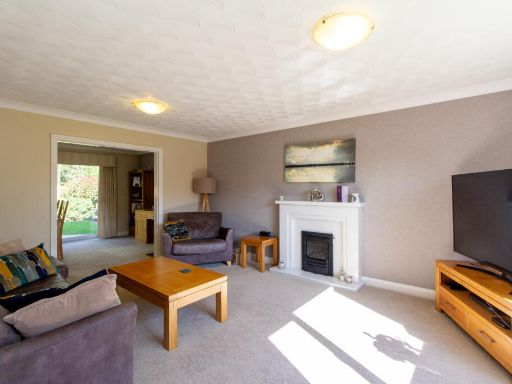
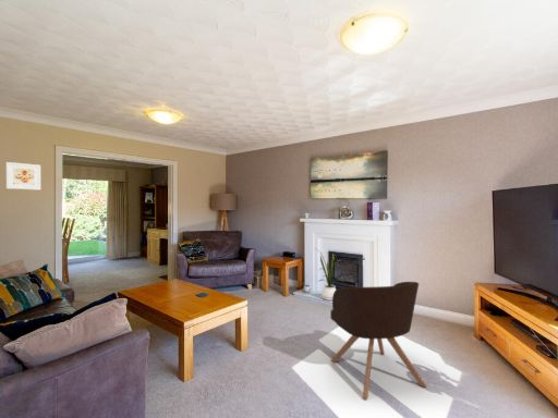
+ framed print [5,161,41,190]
+ armchair [329,281,427,401]
+ house plant [314,247,343,302]
